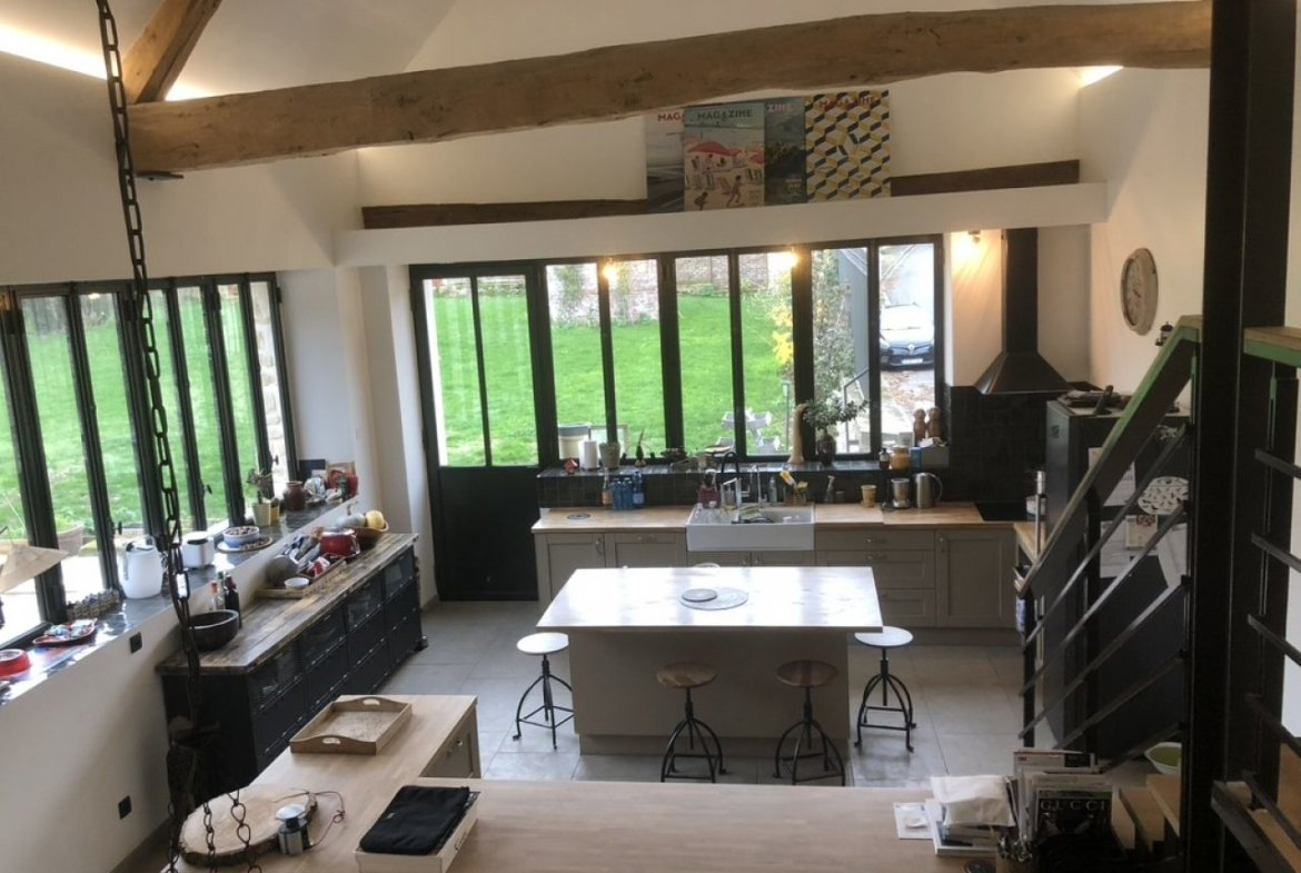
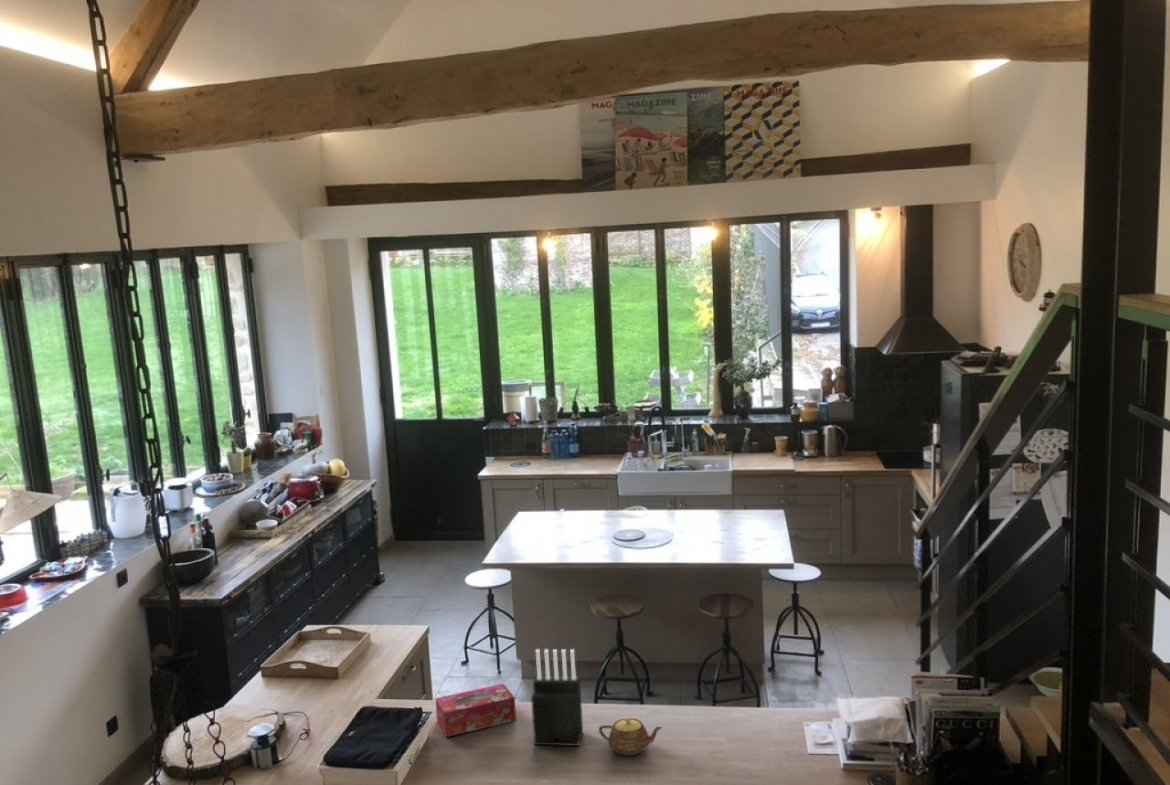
+ knife block [530,648,584,749]
+ tissue box [434,683,517,738]
+ teapot [598,716,663,756]
